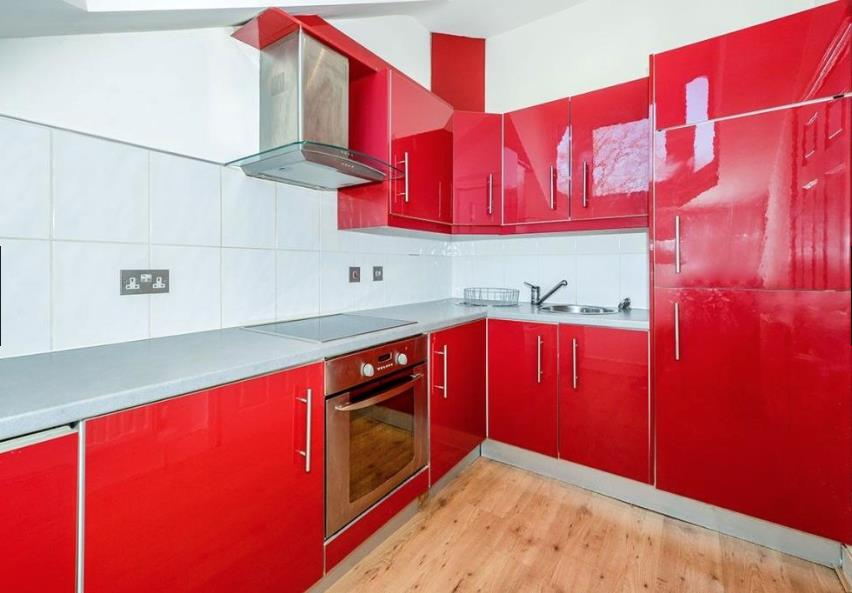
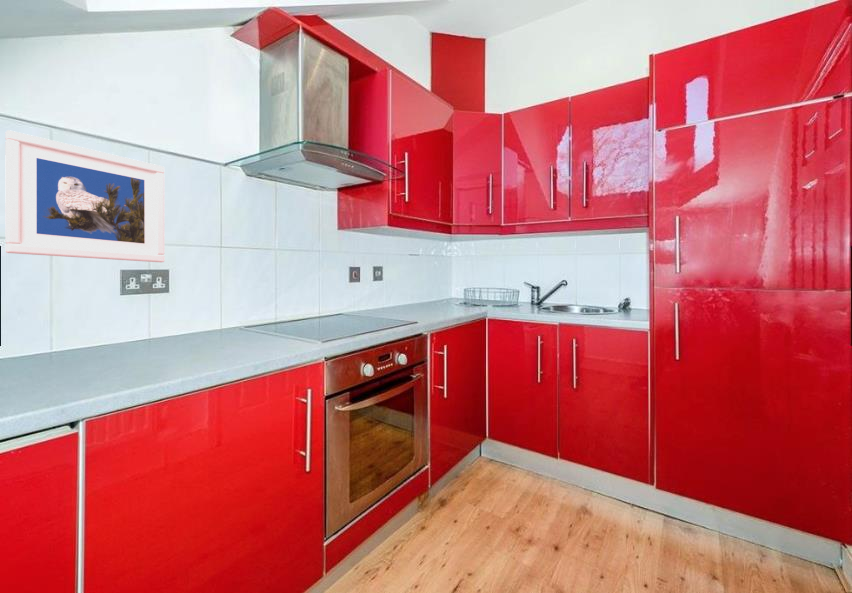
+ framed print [4,129,165,263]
